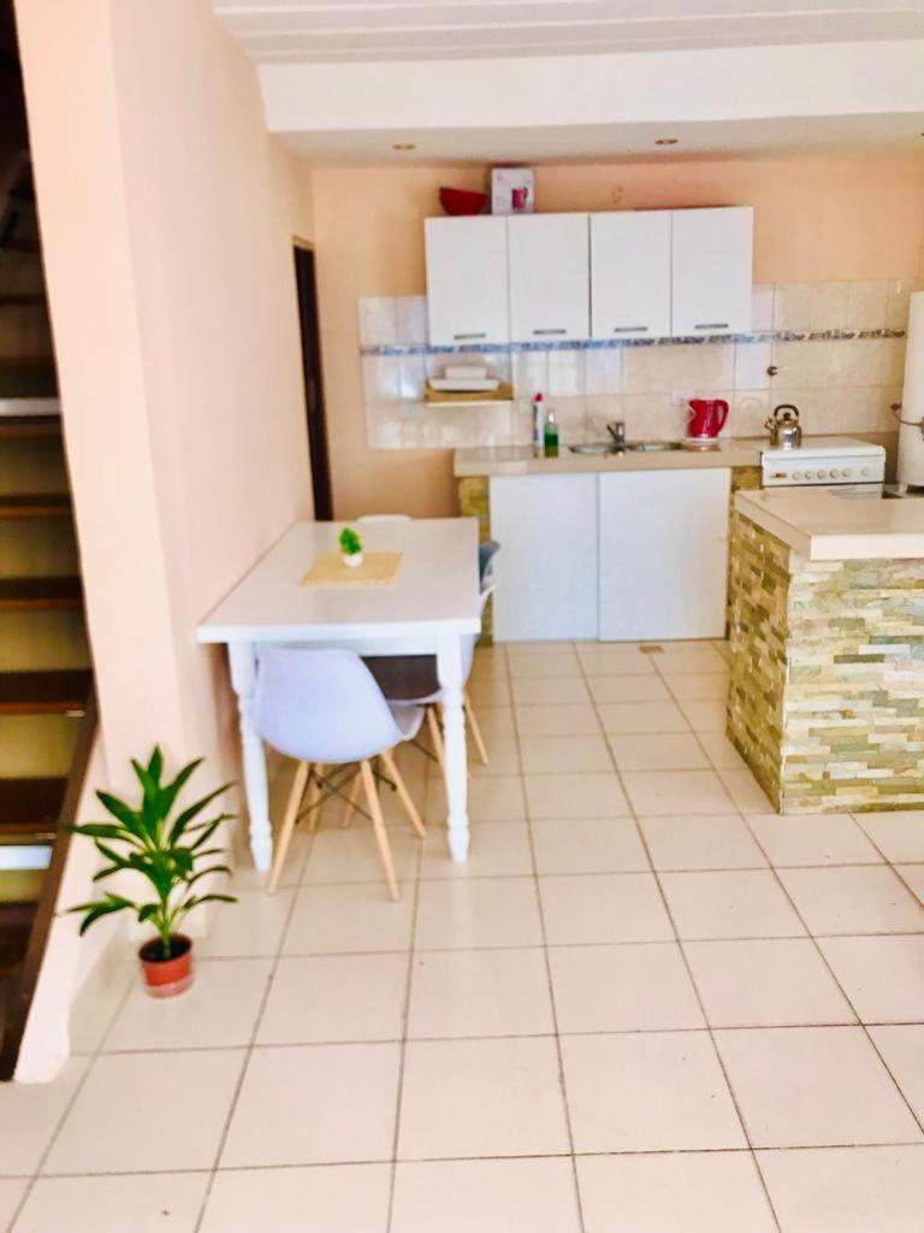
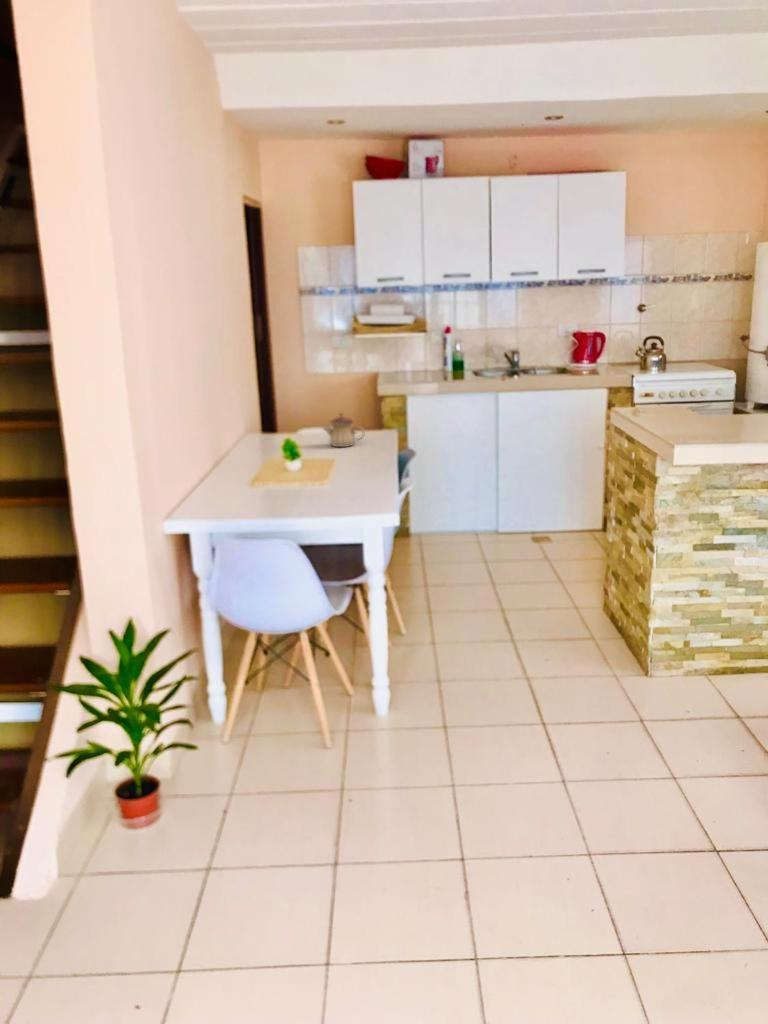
+ teapot [322,412,366,448]
